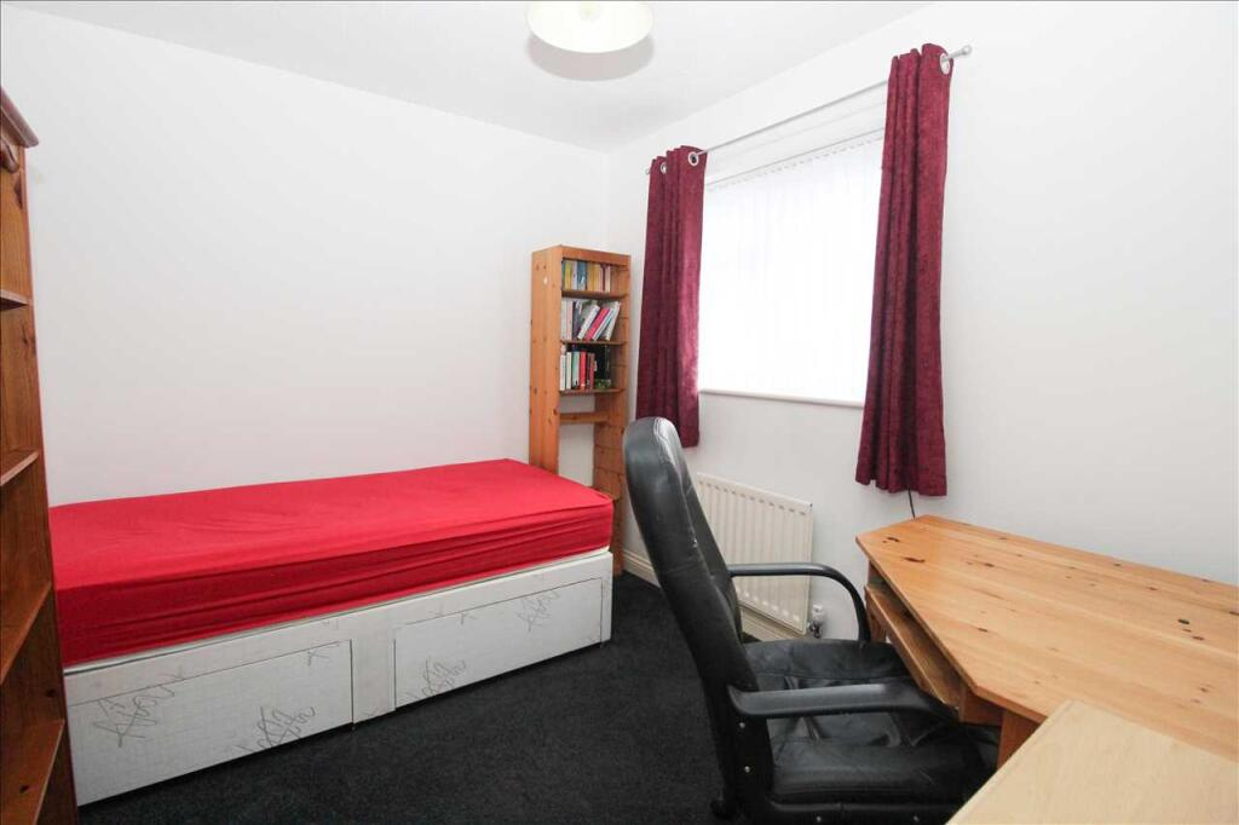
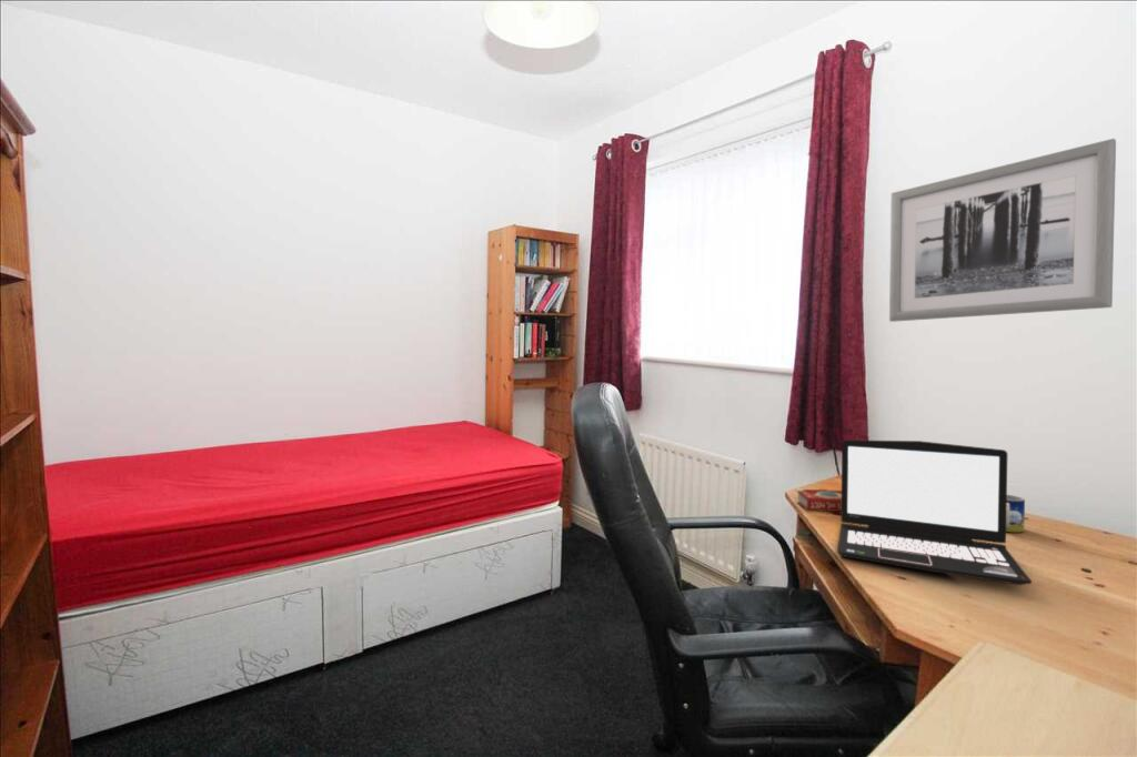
+ book [794,487,842,513]
+ laptop [836,438,1033,586]
+ mug [1006,494,1026,533]
+ wall art [888,138,1117,323]
